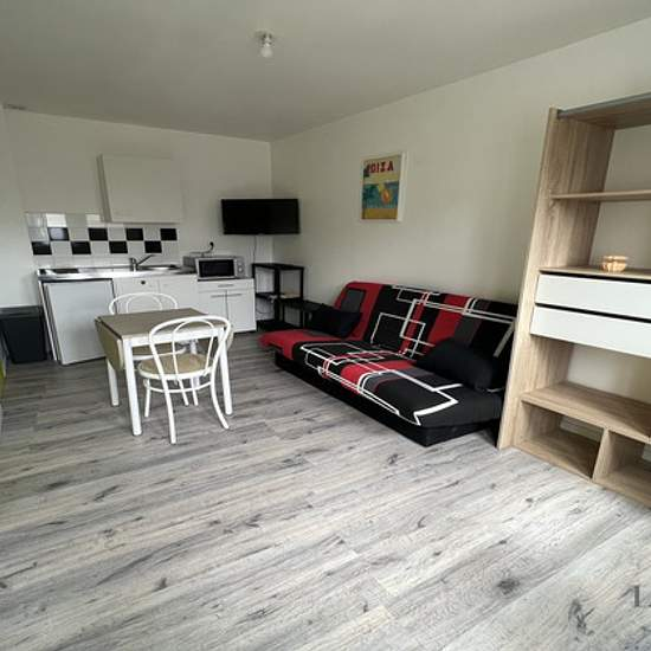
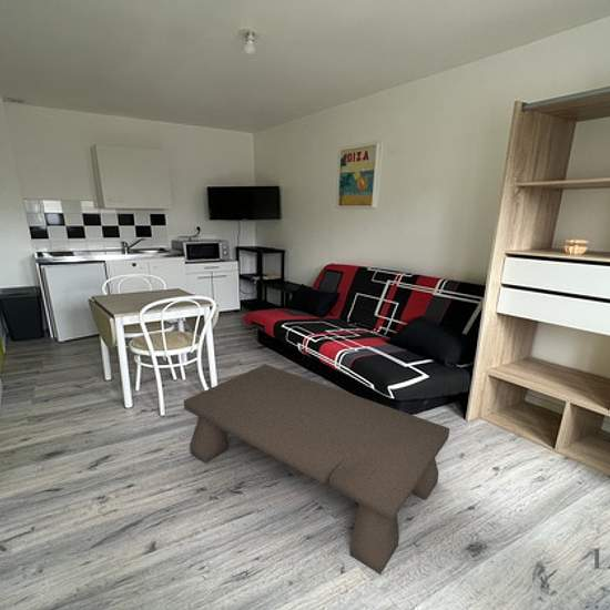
+ coffee table [183,364,450,576]
